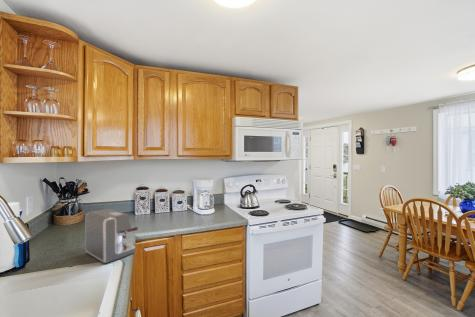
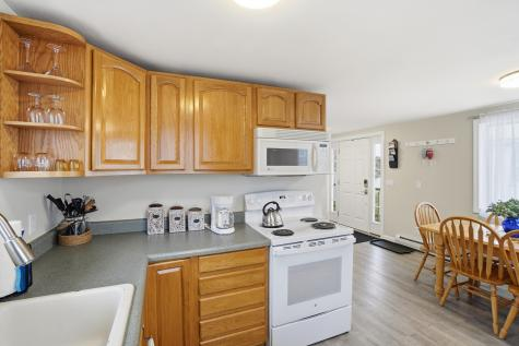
- coffee maker [85,208,139,264]
